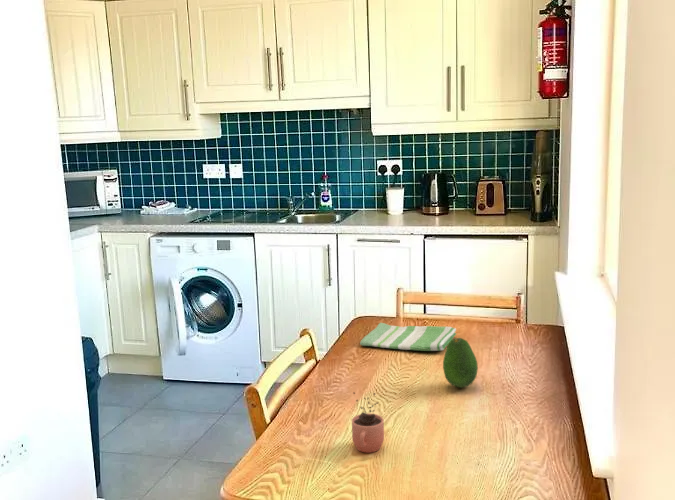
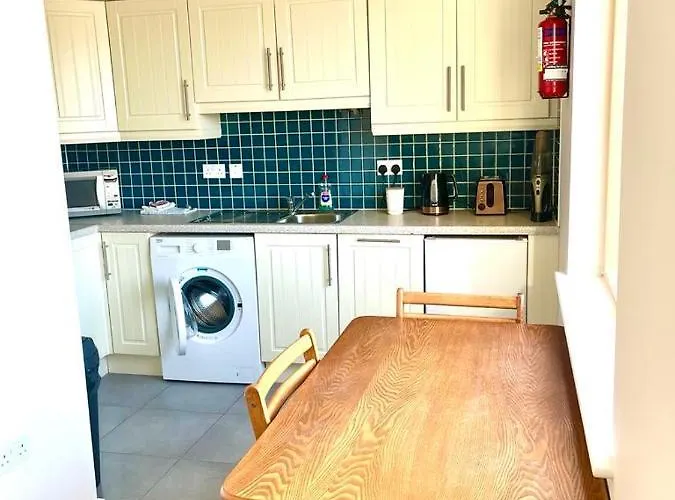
- dish towel [359,322,457,352]
- cocoa [351,391,385,454]
- fruit [442,337,479,389]
